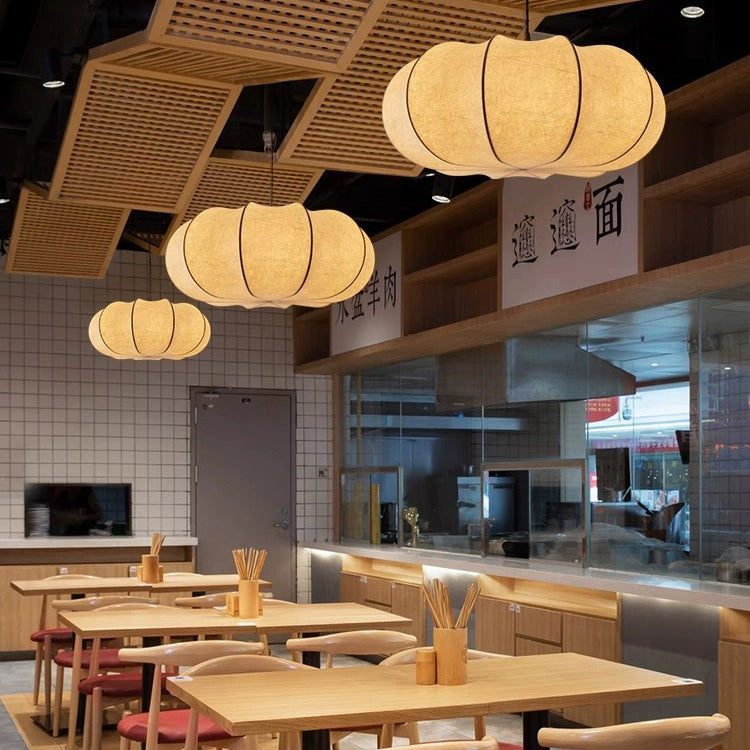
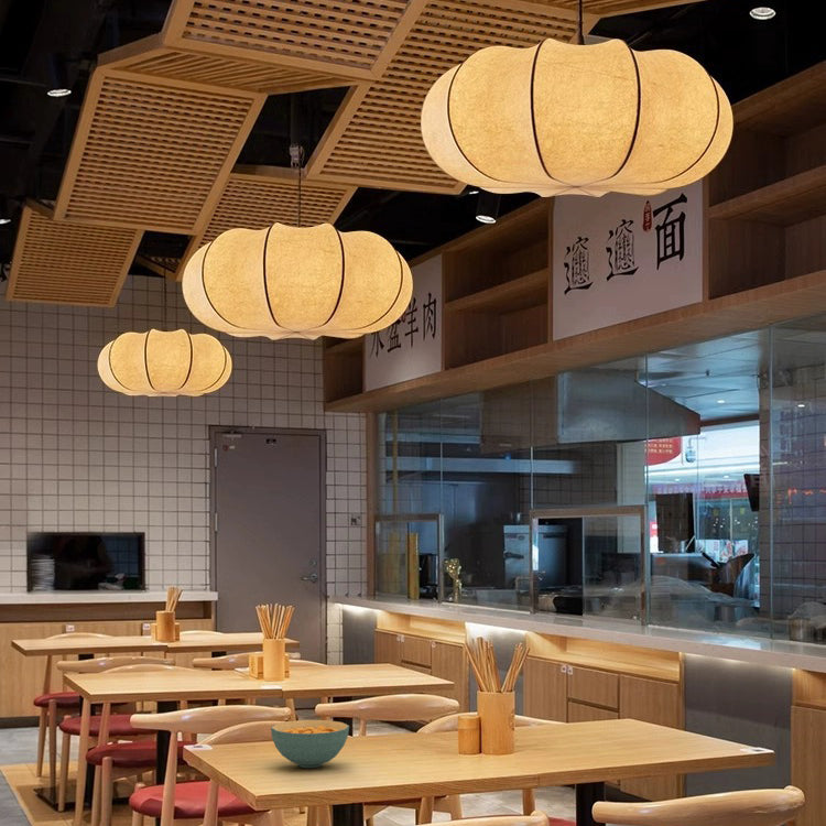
+ cereal bowl [270,719,350,769]
